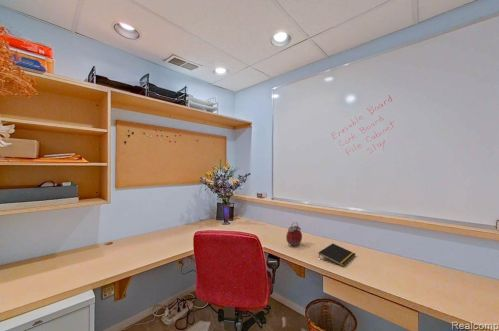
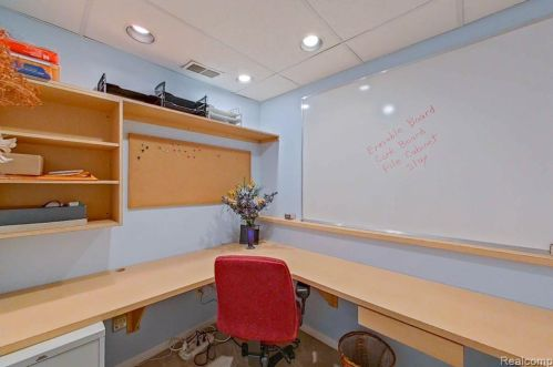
- alarm clock [285,221,303,247]
- notepad [317,243,356,267]
